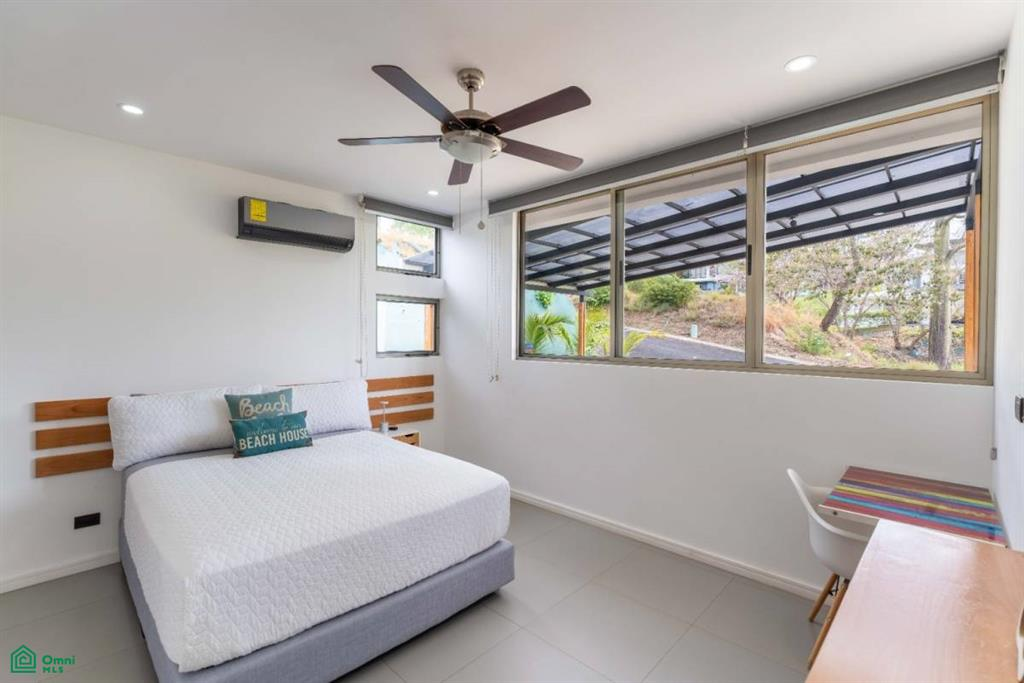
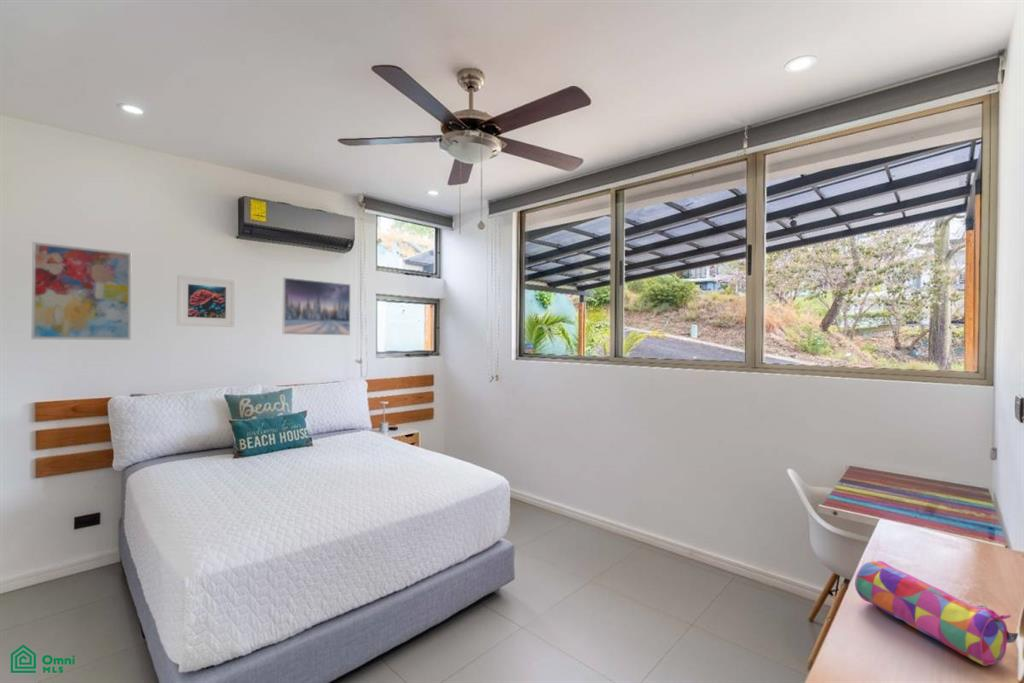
+ pencil case [854,560,1019,667]
+ wall art [30,241,132,341]
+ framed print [282,277,351,336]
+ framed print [176,274,237,328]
